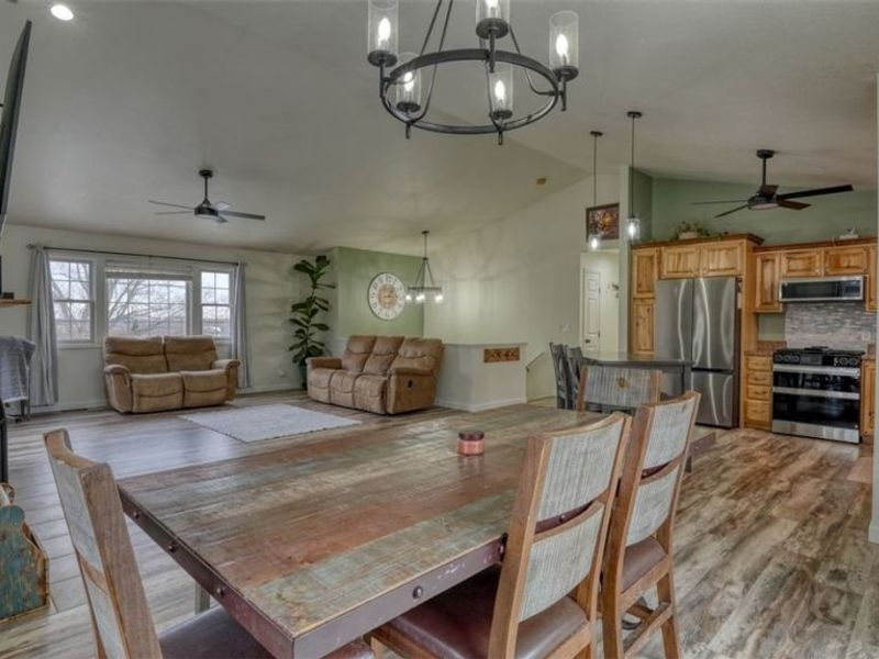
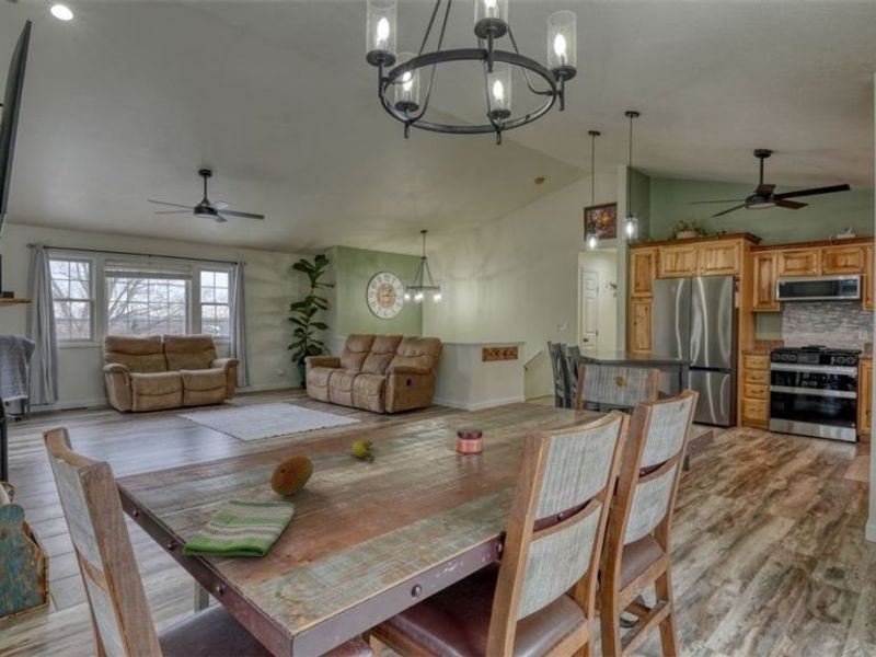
+ banana [351,438,376,463]
+ dish towel [181,498,297,557]
+ fruit [269,454,314,497]
